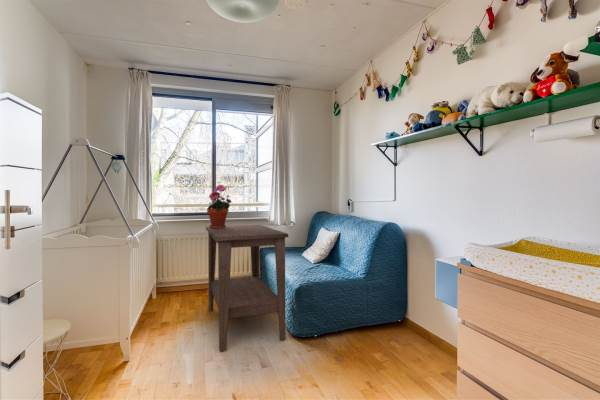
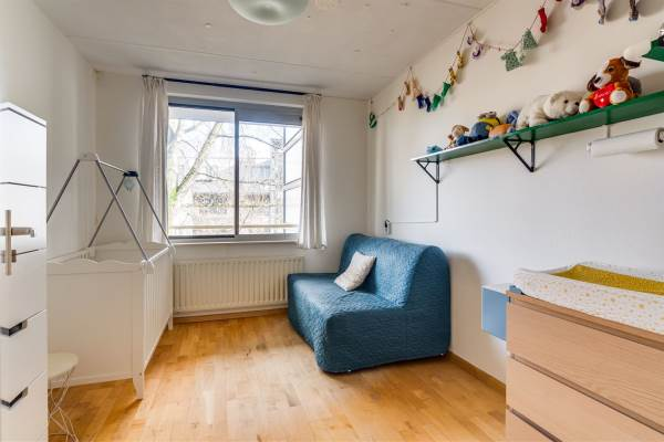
- side table [205,224,289,352]
- potted plant [206,184,233,228]
